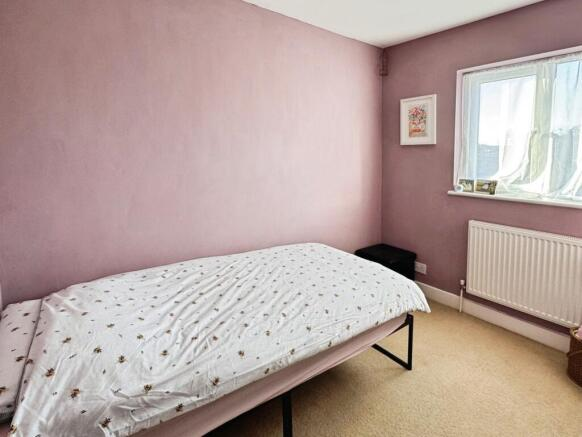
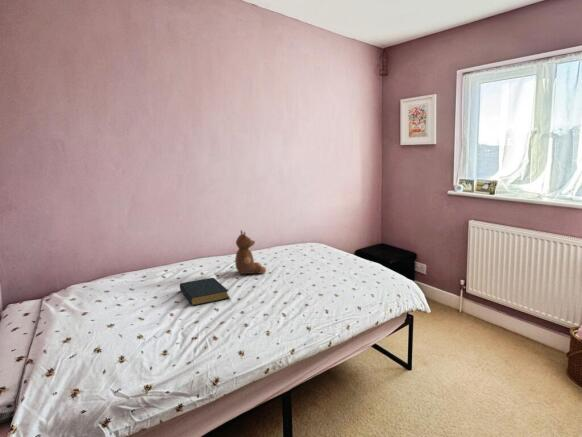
+ hardback book [179,277,230,307]
+ teddy bear [234,229,267,275]
